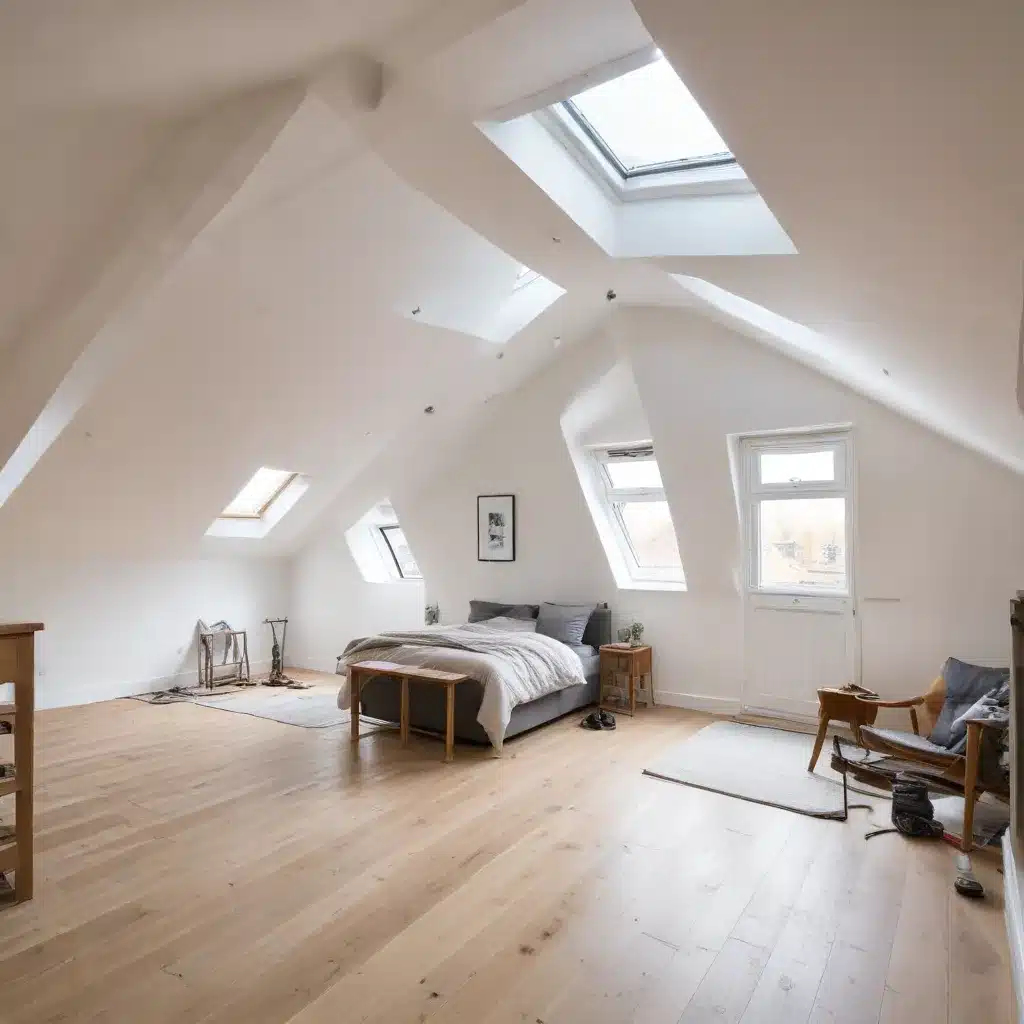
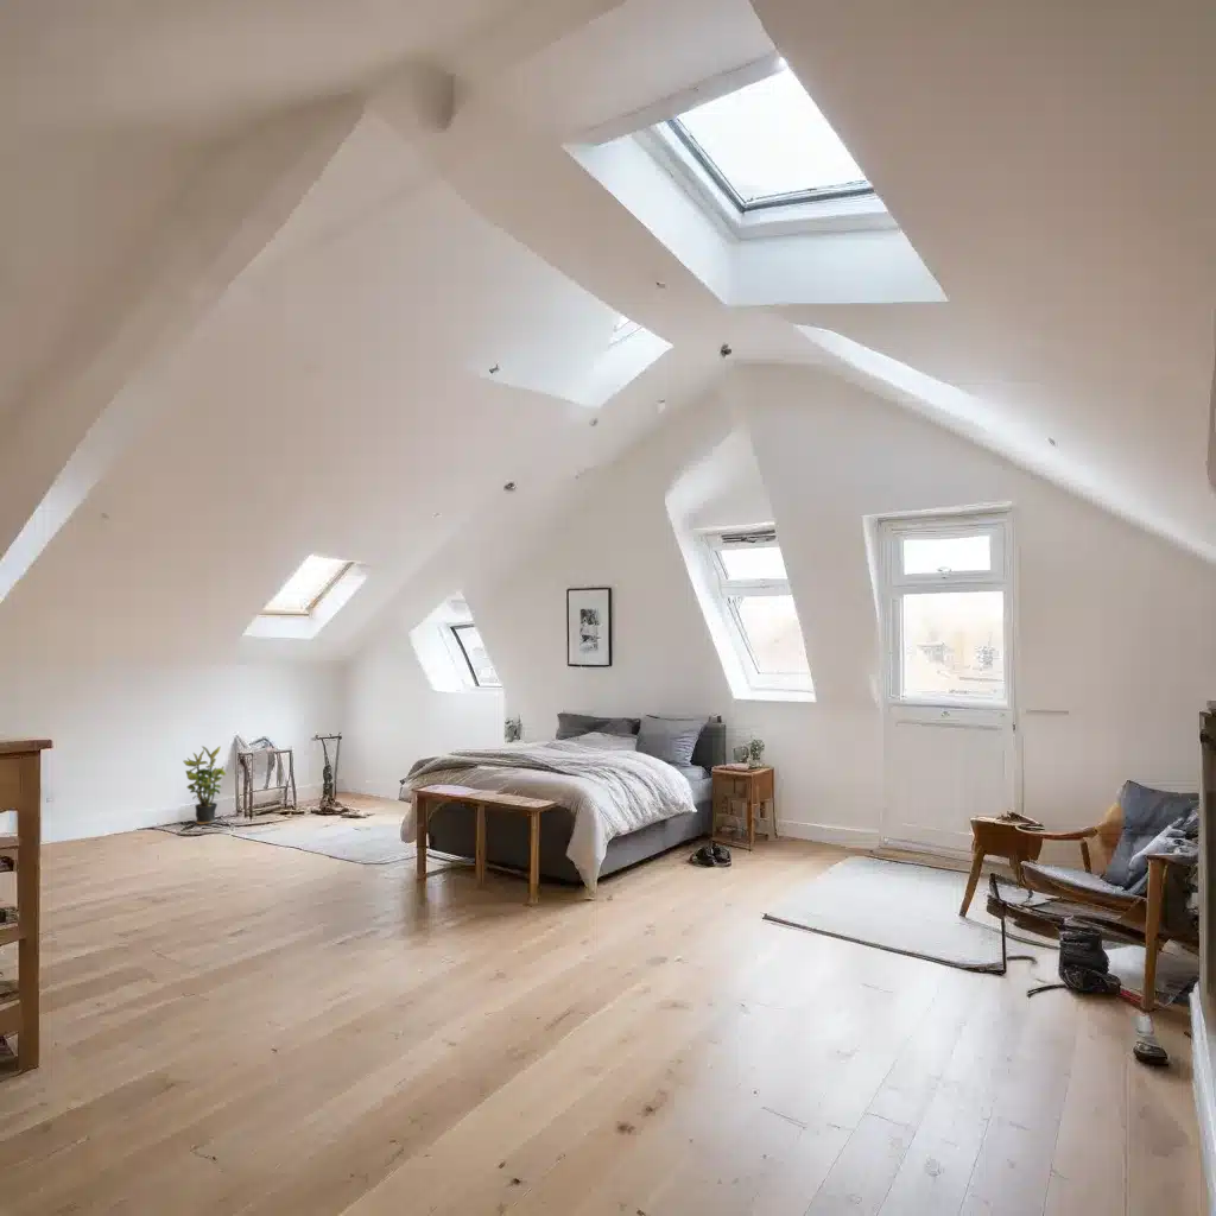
+ potted plant [182,745,227,826]
